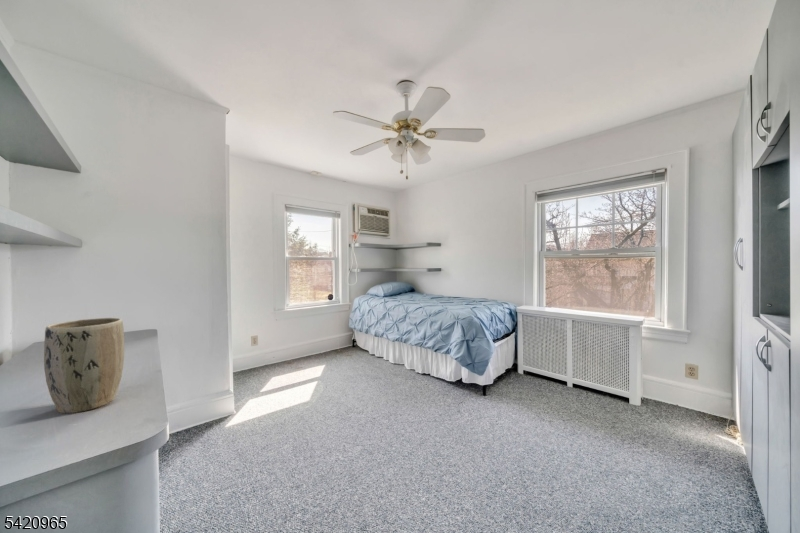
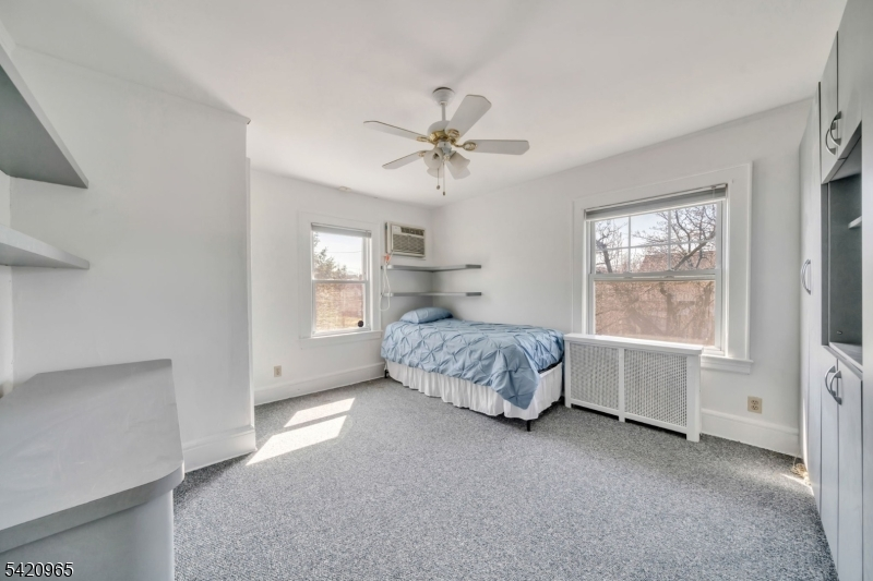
- plant pot [43,317,125,414]
